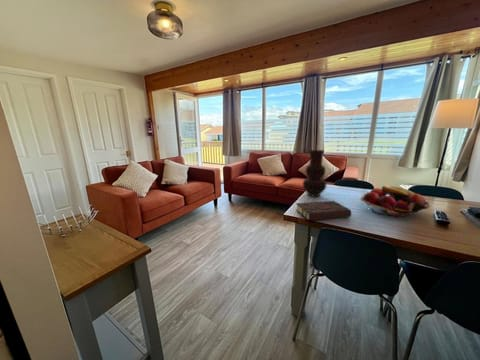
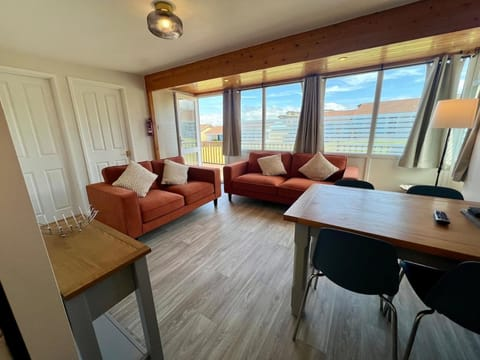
- book [295,200,352,221]
- fruit basket [360,185,431,218]
- vase [301,149,328,197]
